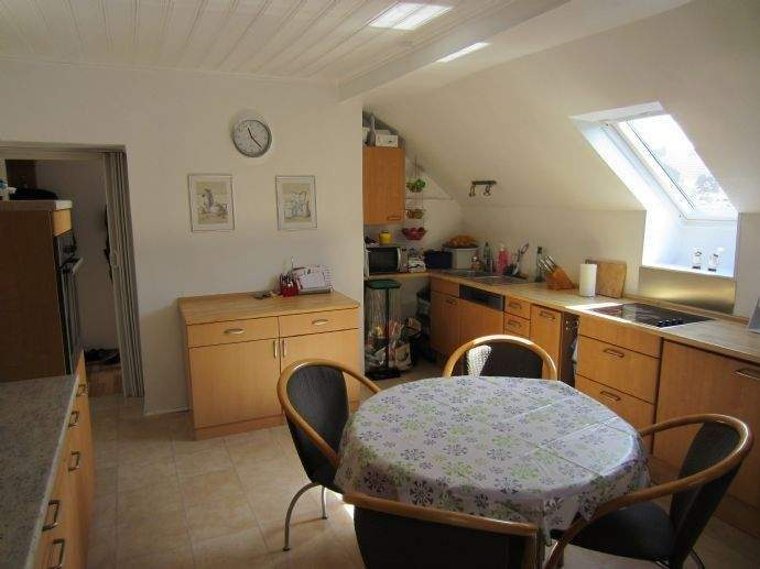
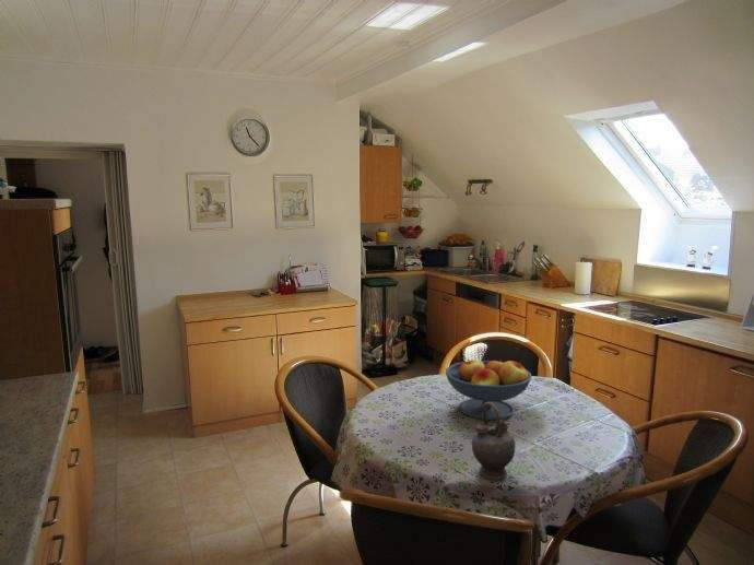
+ teapot [471,402,516,480]
+ fruit bowl [445,357,533,421]
